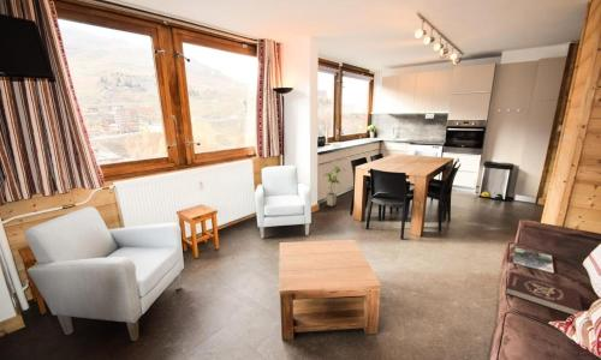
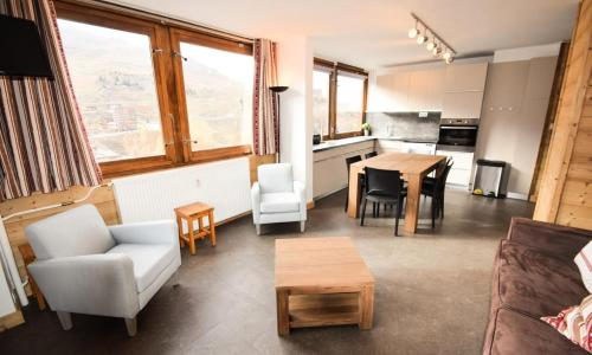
- house plant [322,164,346,208]
- magazine [512,246,555,275]
- book [505,270,584,317]
